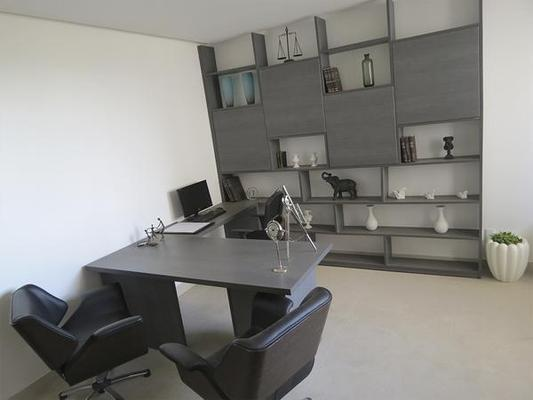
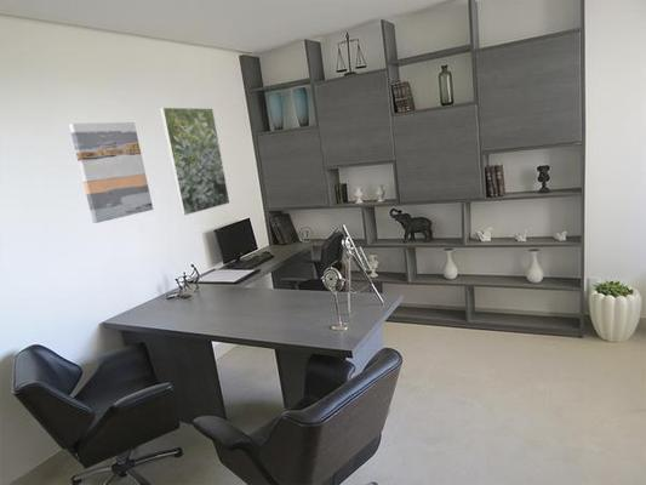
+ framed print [159,107,231,217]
+ wall art [68,121,154,224]
